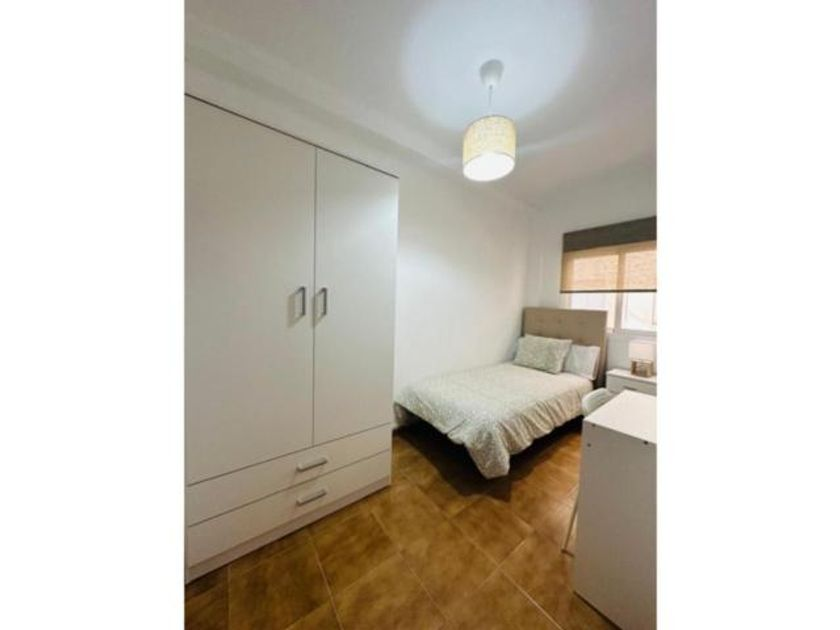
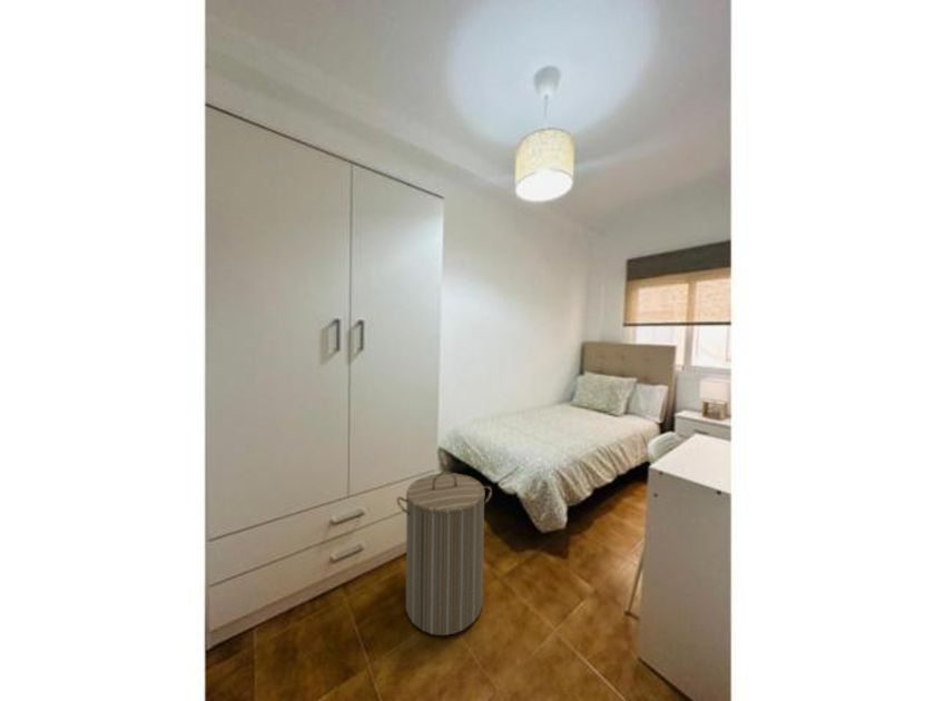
+ laundry hamper [395,471,493,636]
